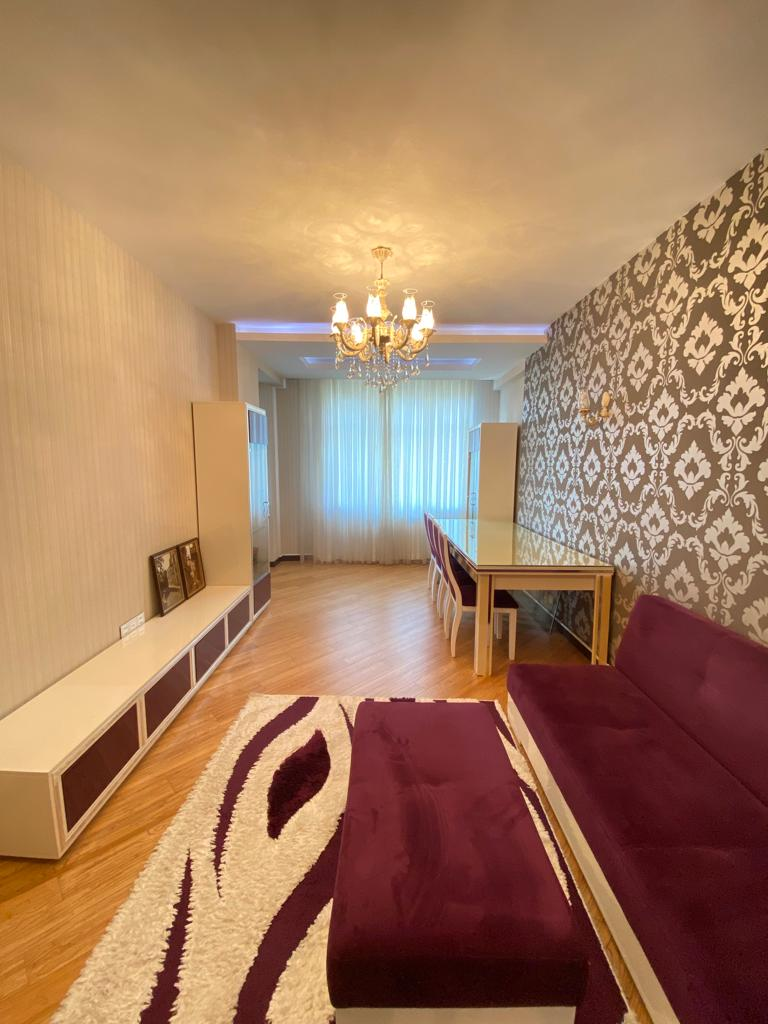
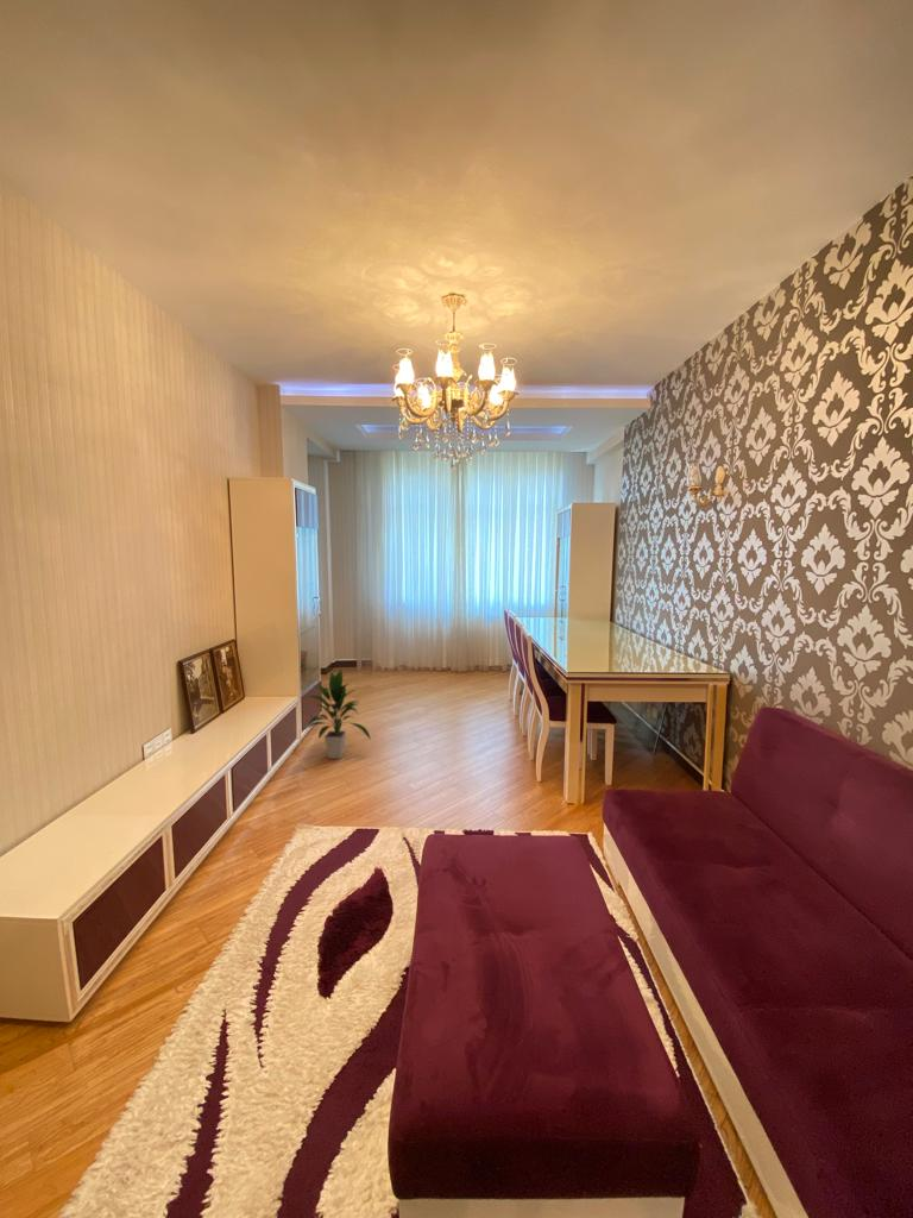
+ indoor plant [301,668,372,760]
